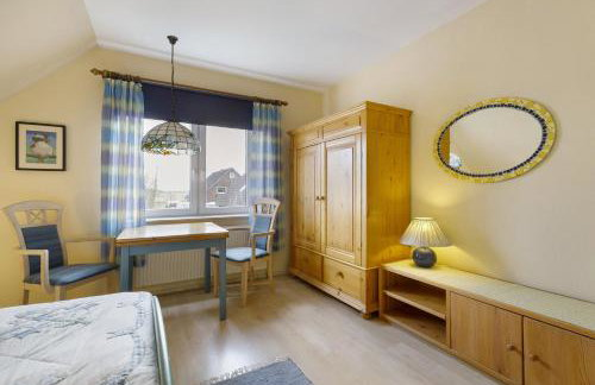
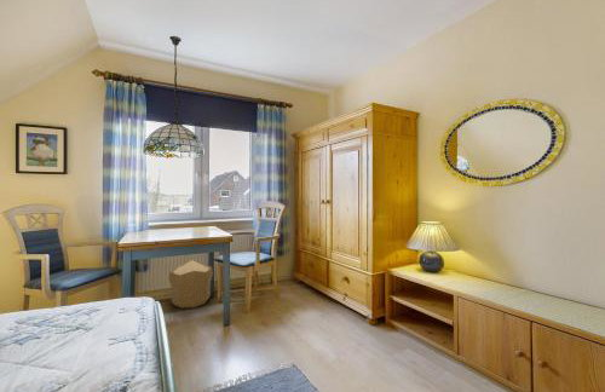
+ pouf [167,259,214,309]
